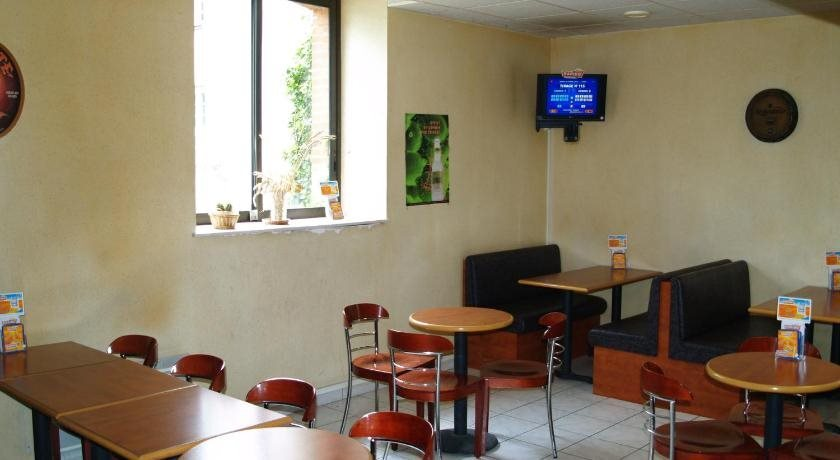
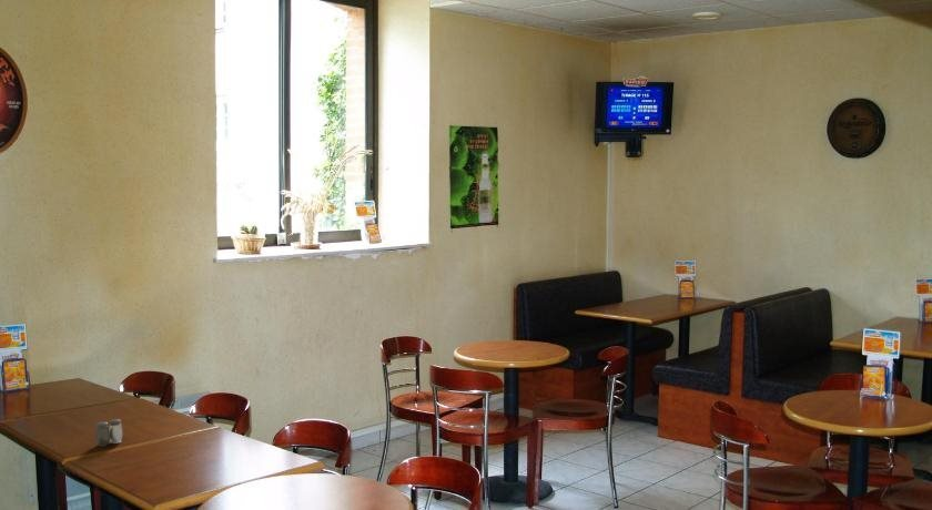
+ salt and pepper shaker [94,418,123,448]
